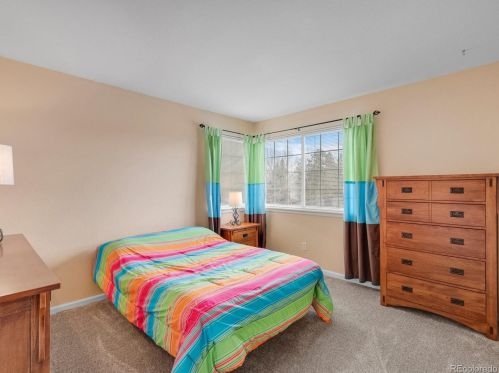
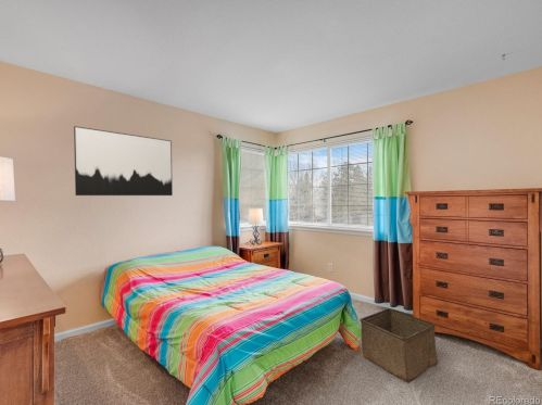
+ wall art [73,125,174,197]
+ storage bin [358,307,439,384]
